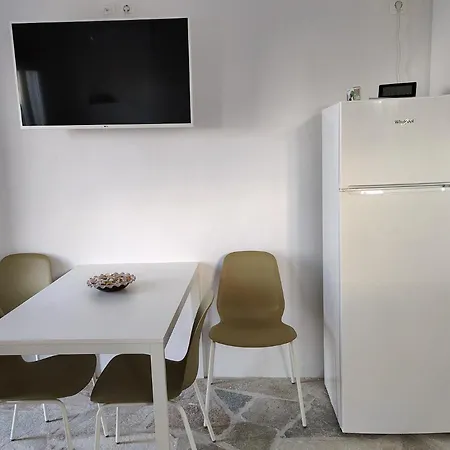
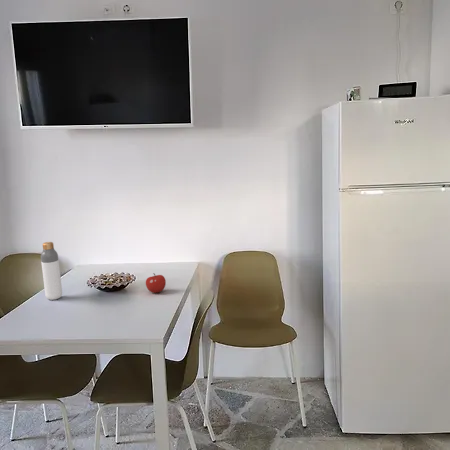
+ bottle [40,241,63,301]
+ fruit [145,272,167,294]
